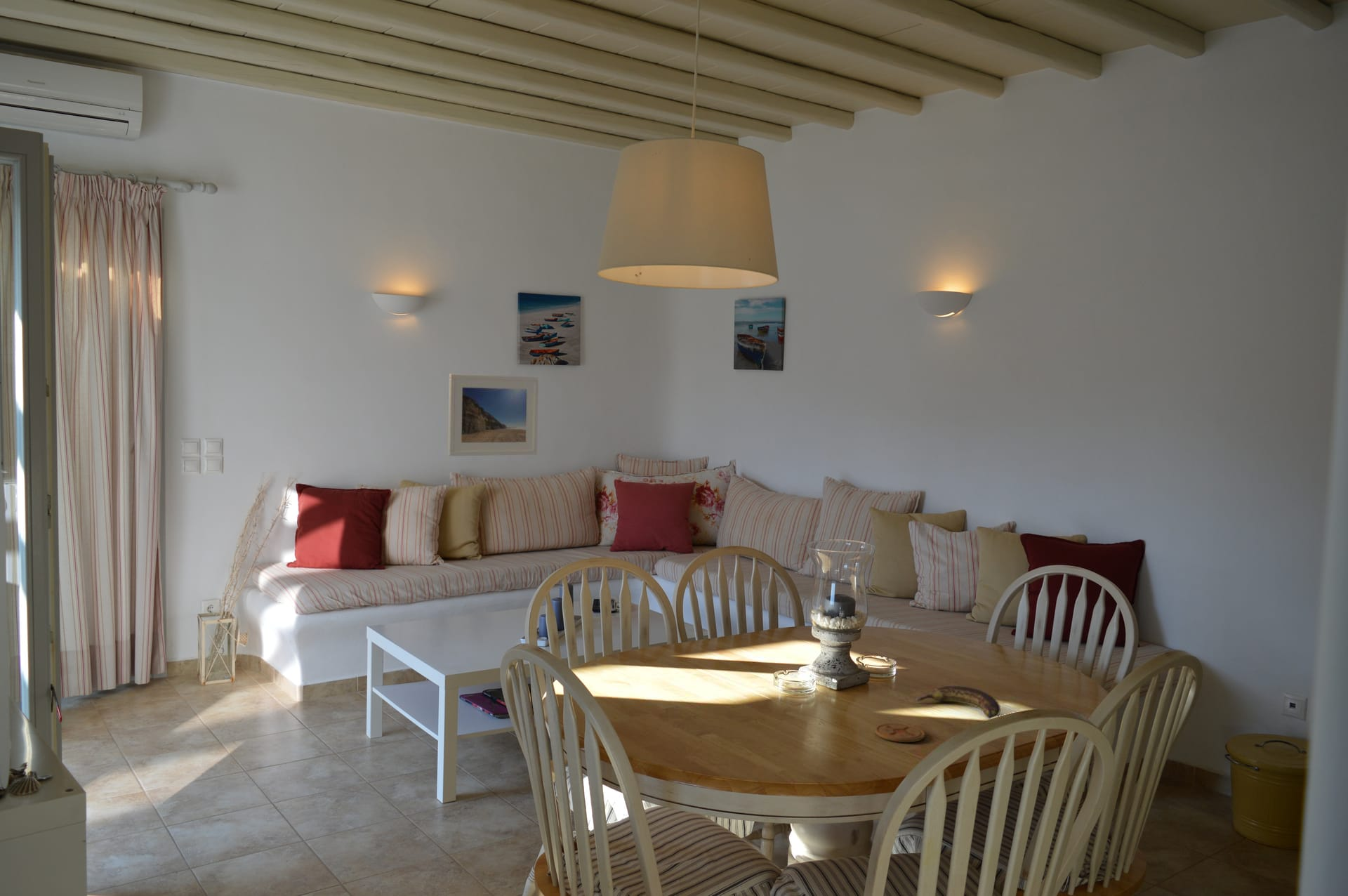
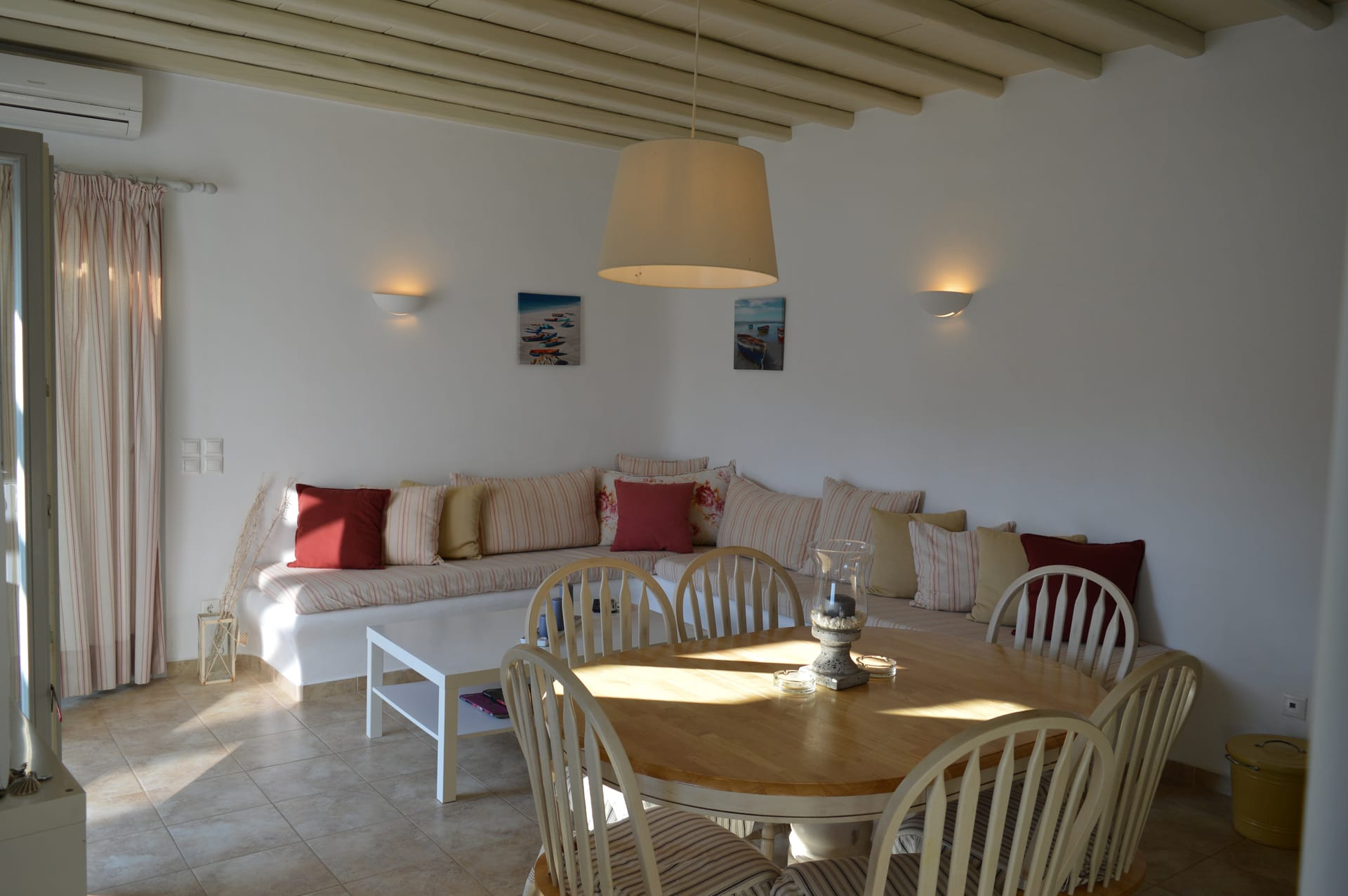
- coaster [875,723,925,743]
- banana [913,685,1001,720]
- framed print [447,373,539,456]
